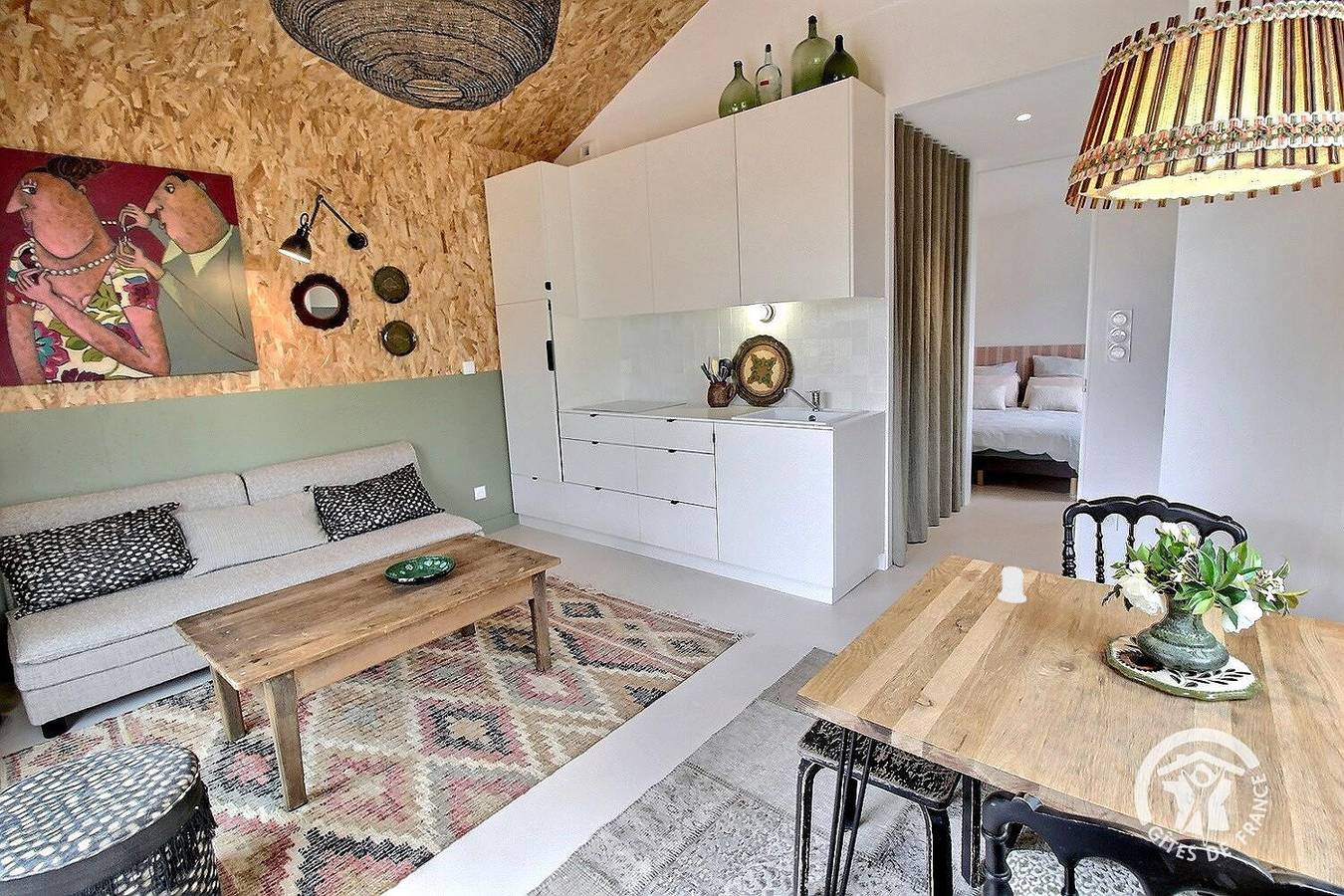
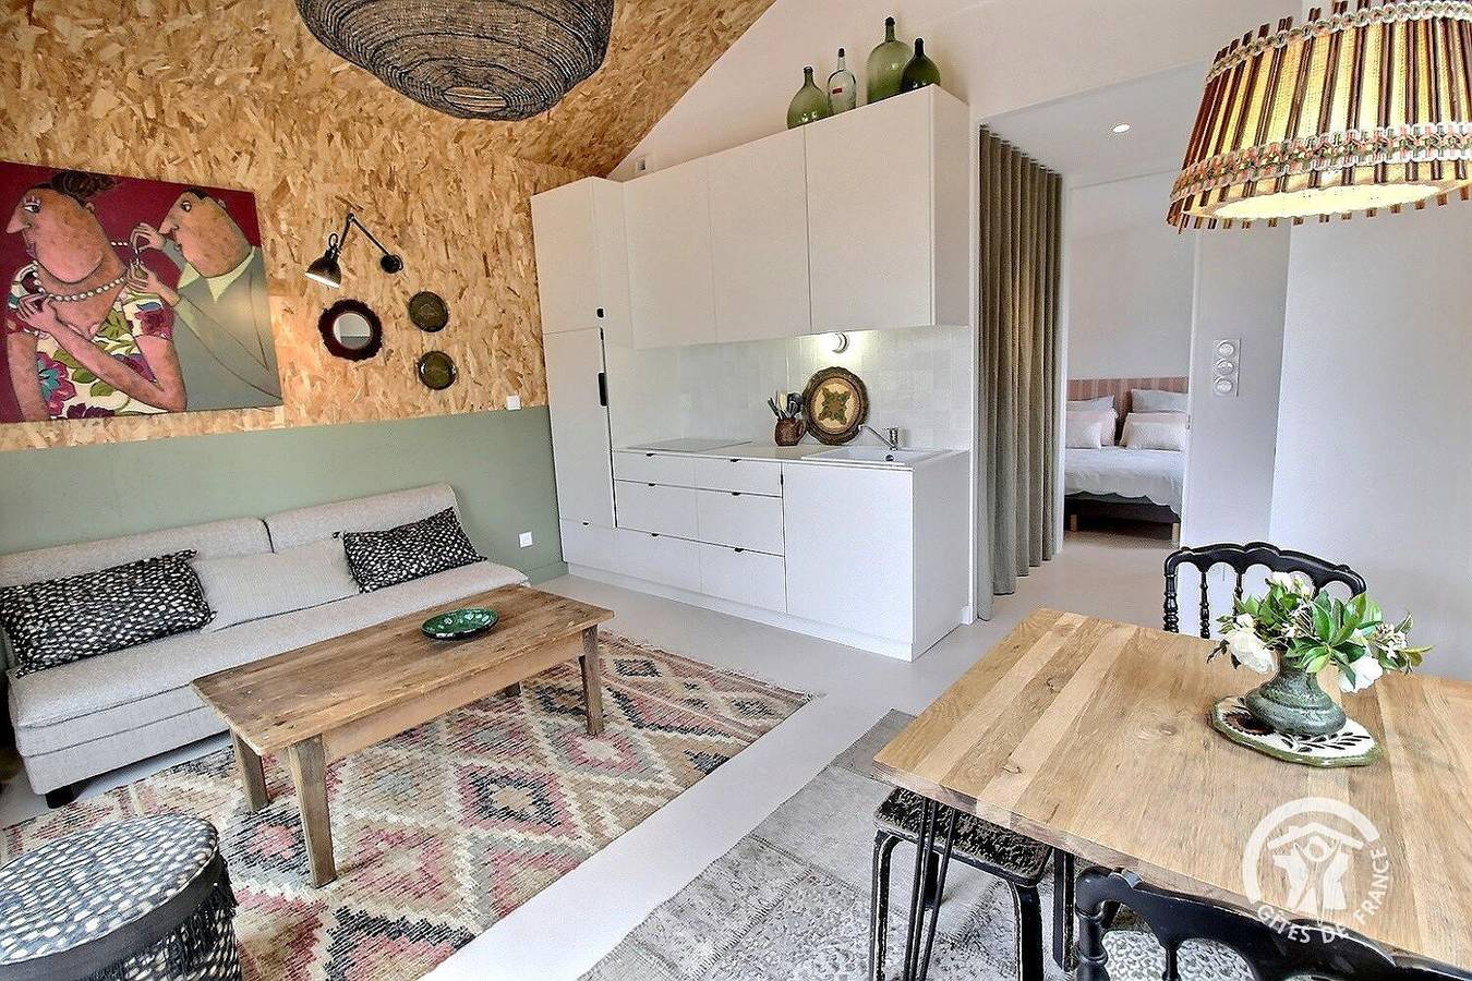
- salt shaker [997,565,1027,604]
